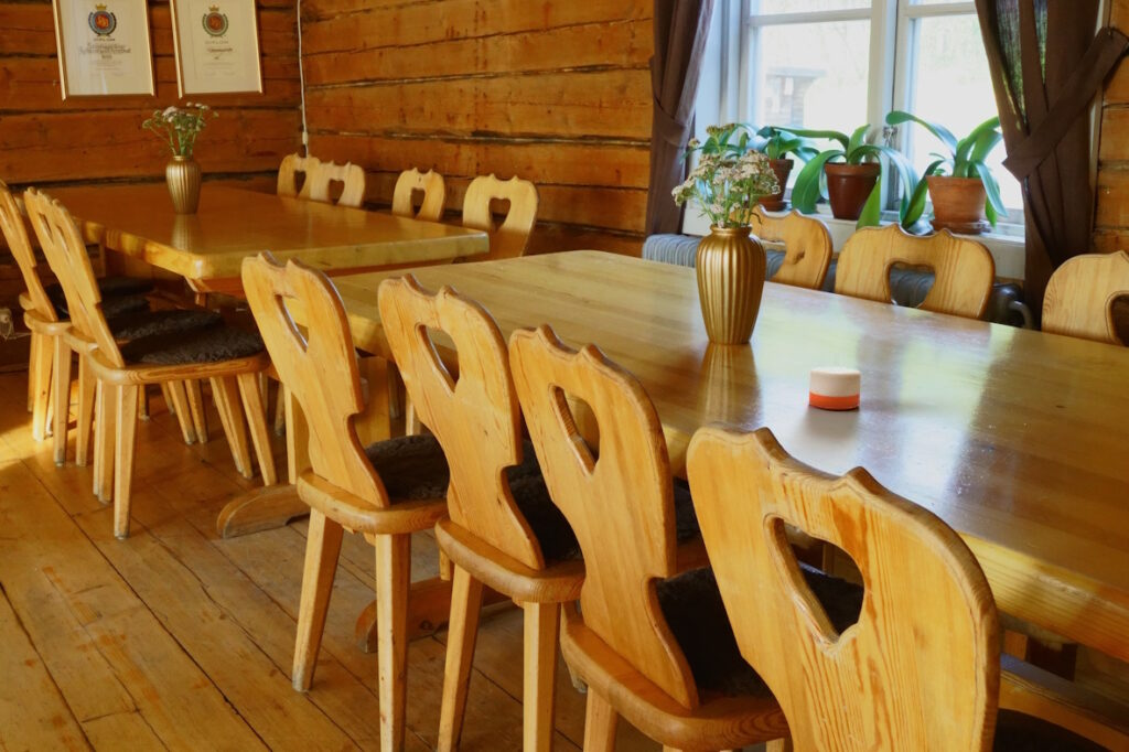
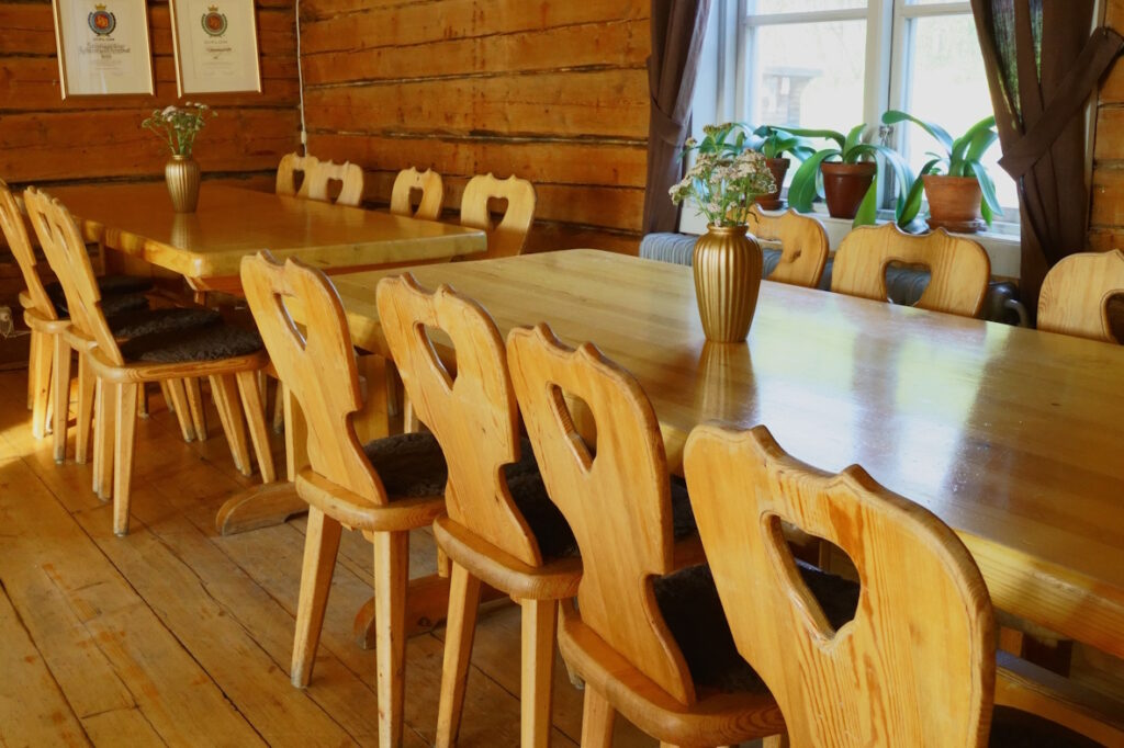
- candle [808,336,862,410]
